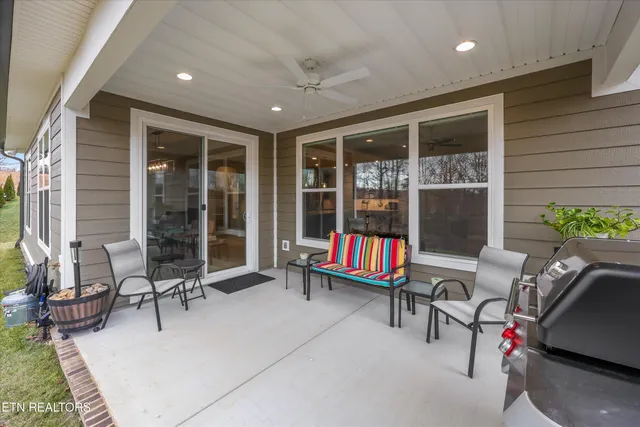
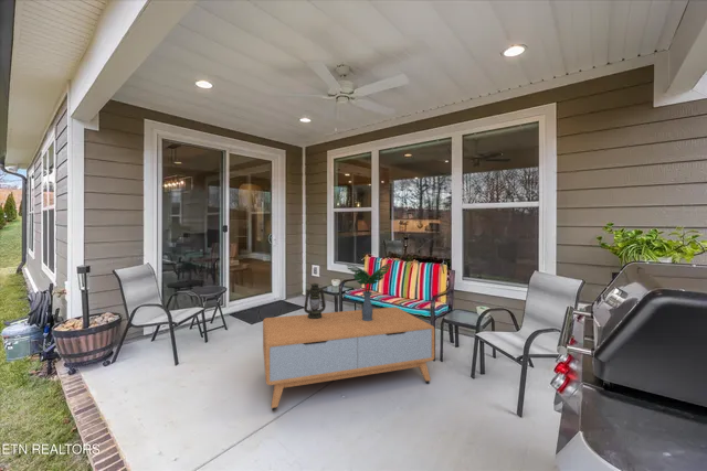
+ lantern [303,282,327,319]
+ coffee table [262,261,435,411]
